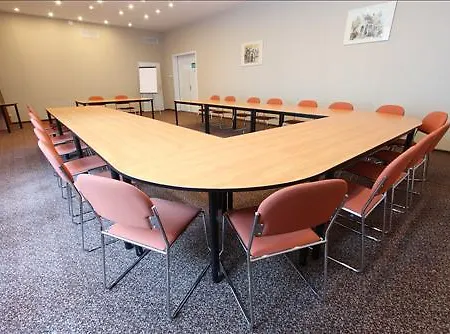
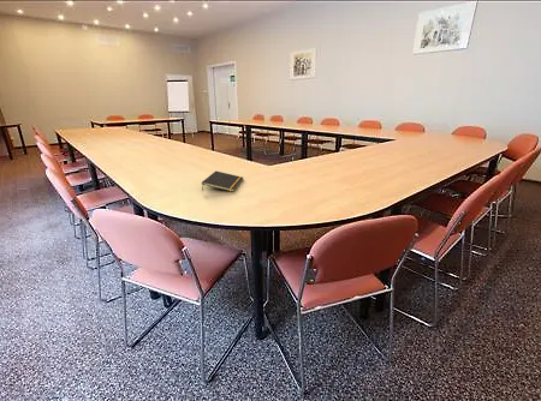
+ notepad [201,170,244,193]
